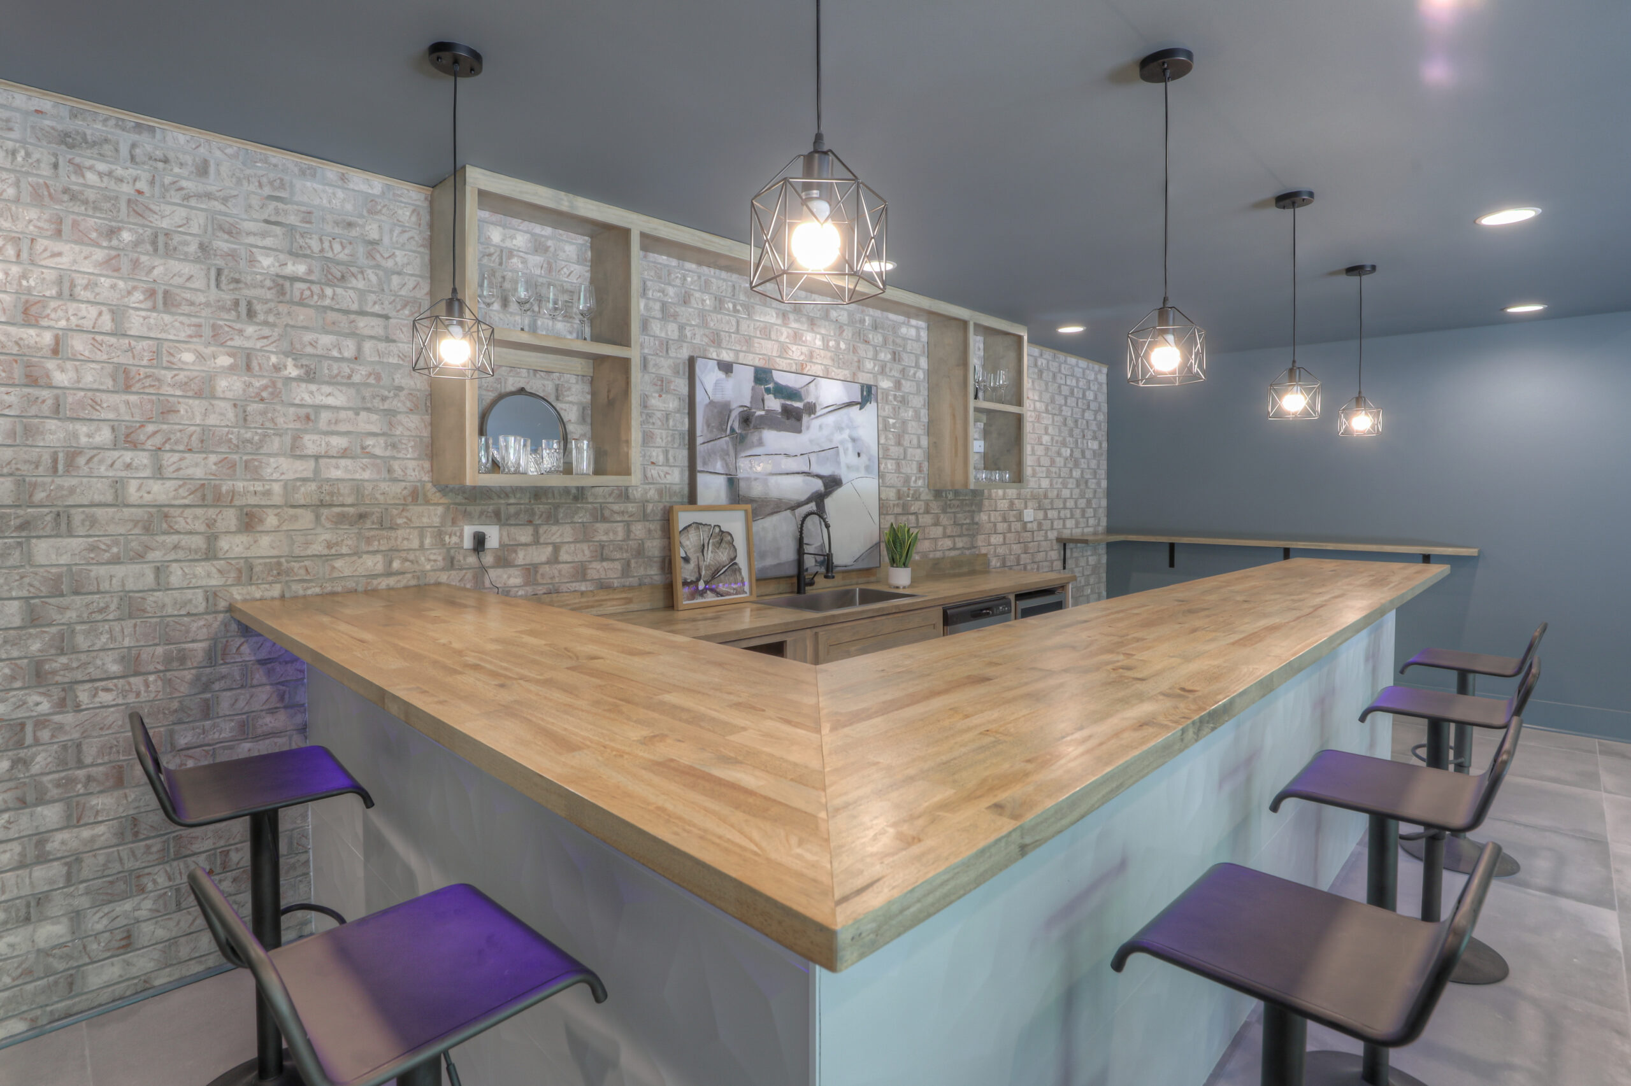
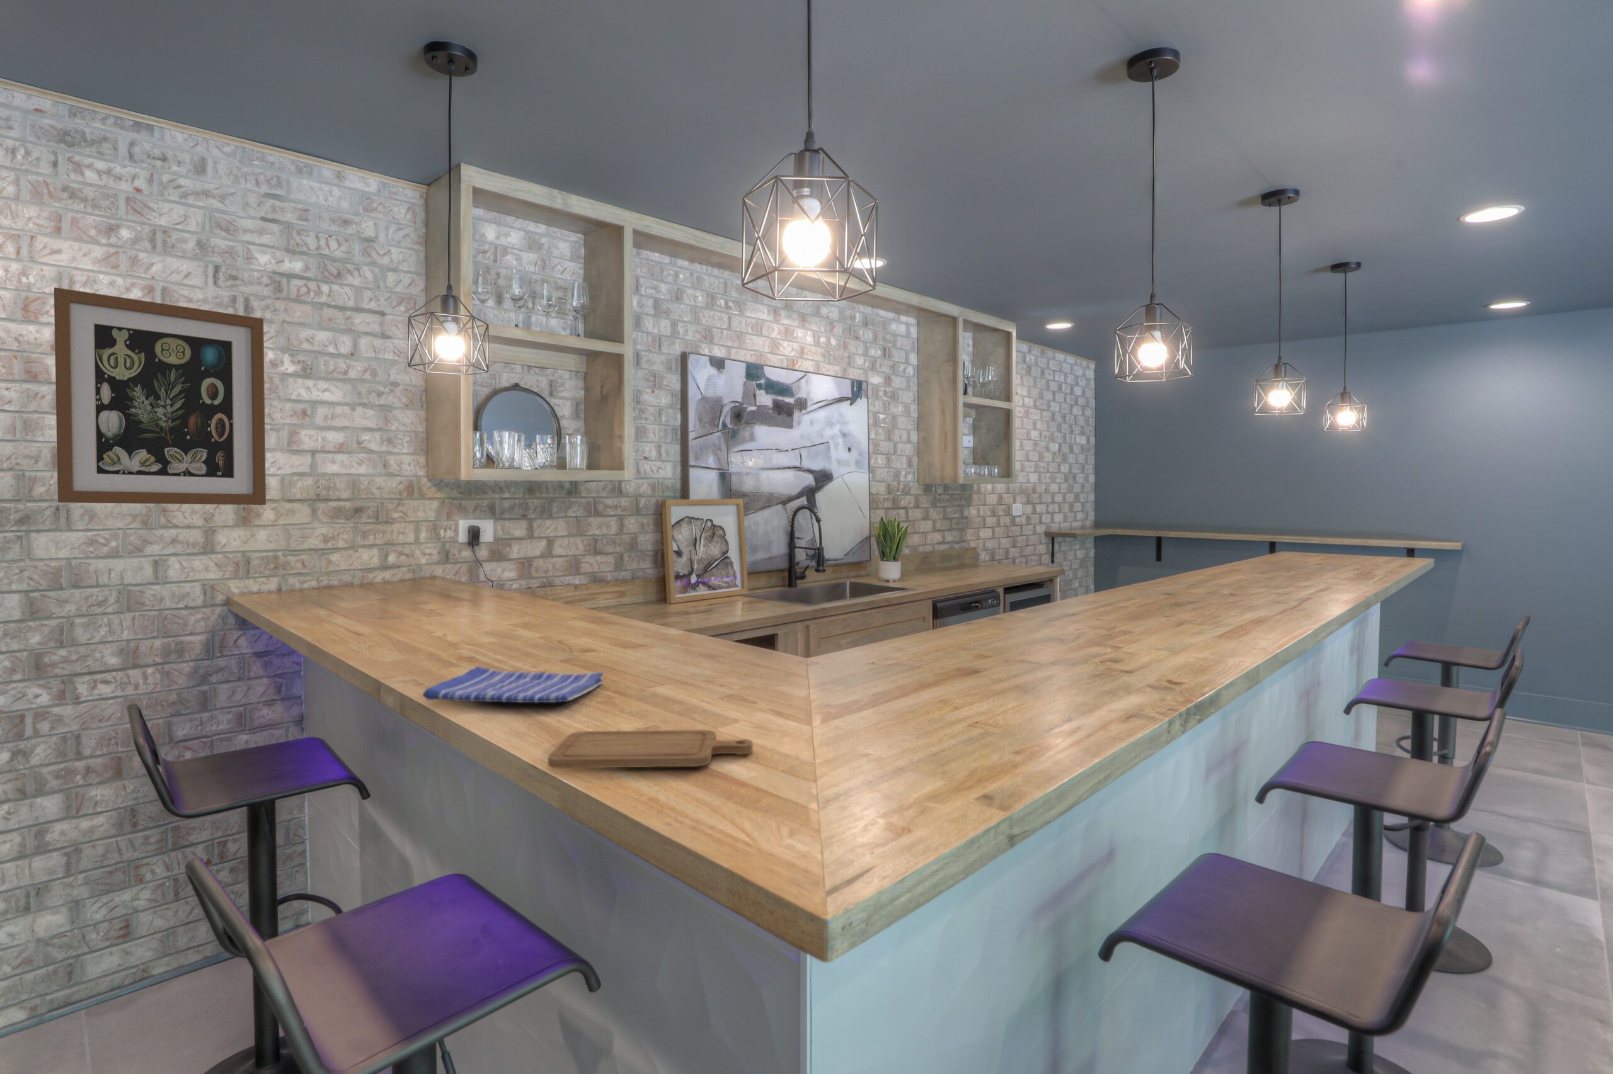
+ dish towel [422,665,603,704]
+ chopping board [548,729,753,768]
+ wall art [54,286,266,506]
